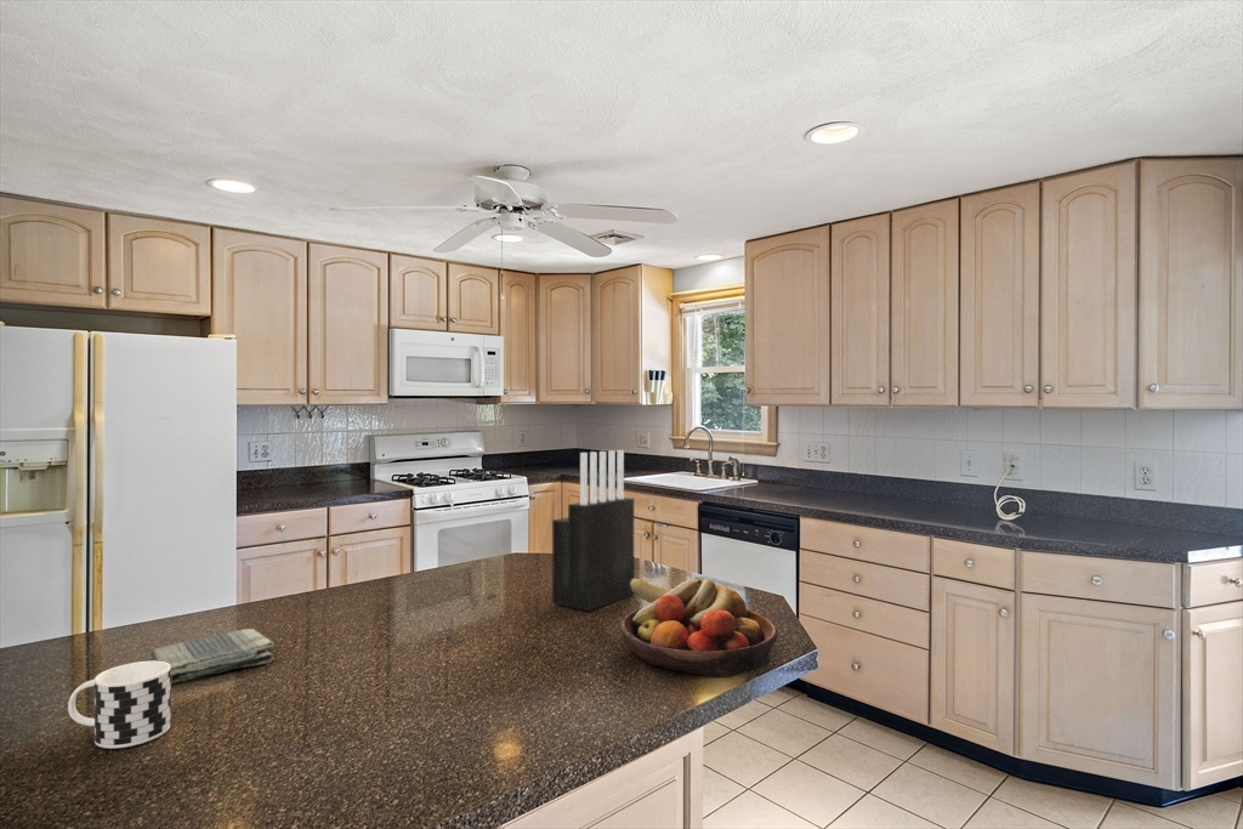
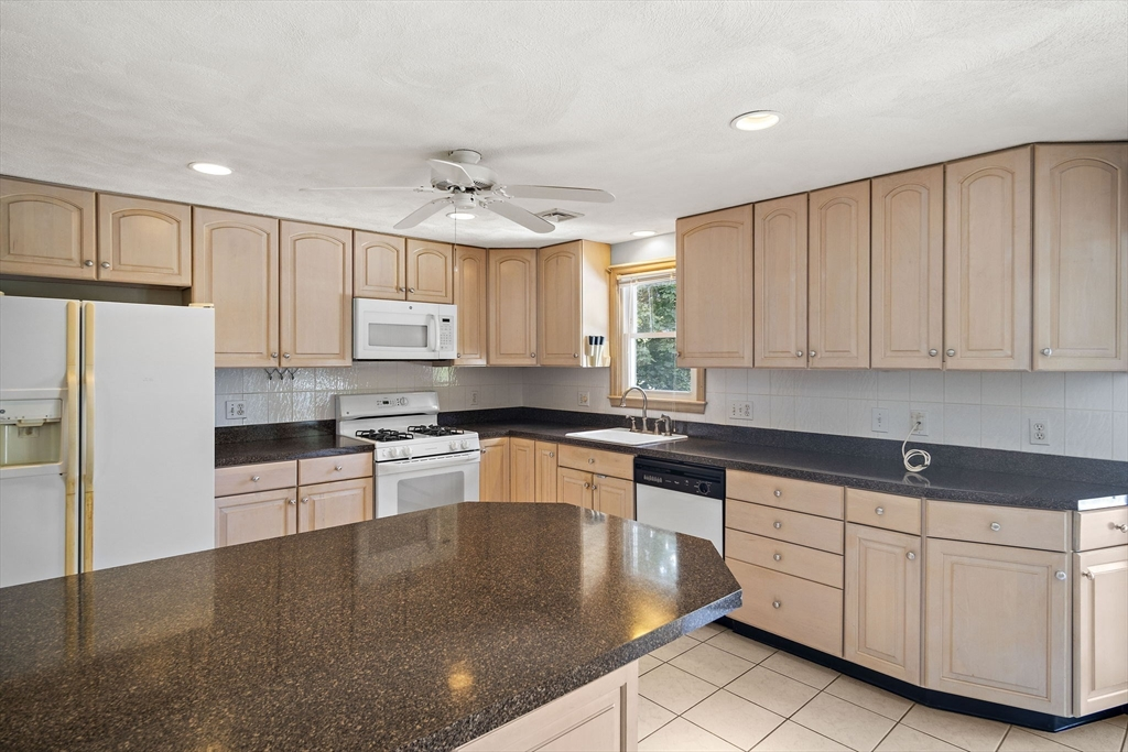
- fruit bowl [620,575,779,677]
- dish towel [151,628,276,685]
- knife block [551,449,635,613]
- cup [67,659,172,750]
